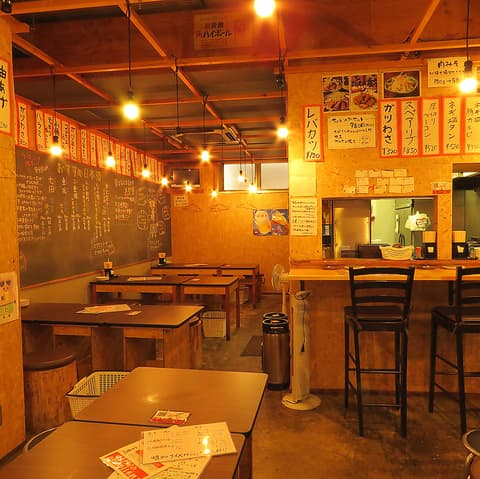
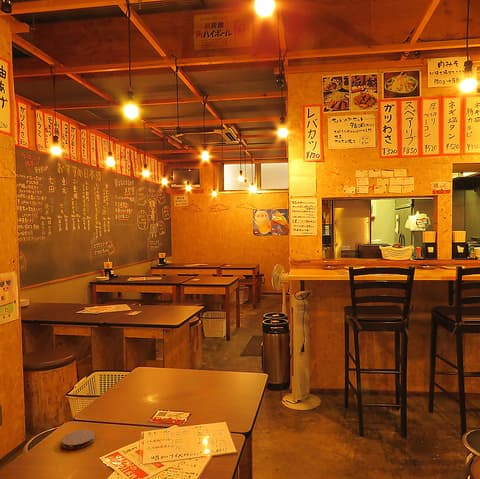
+ coaster [61,429,96,450]
